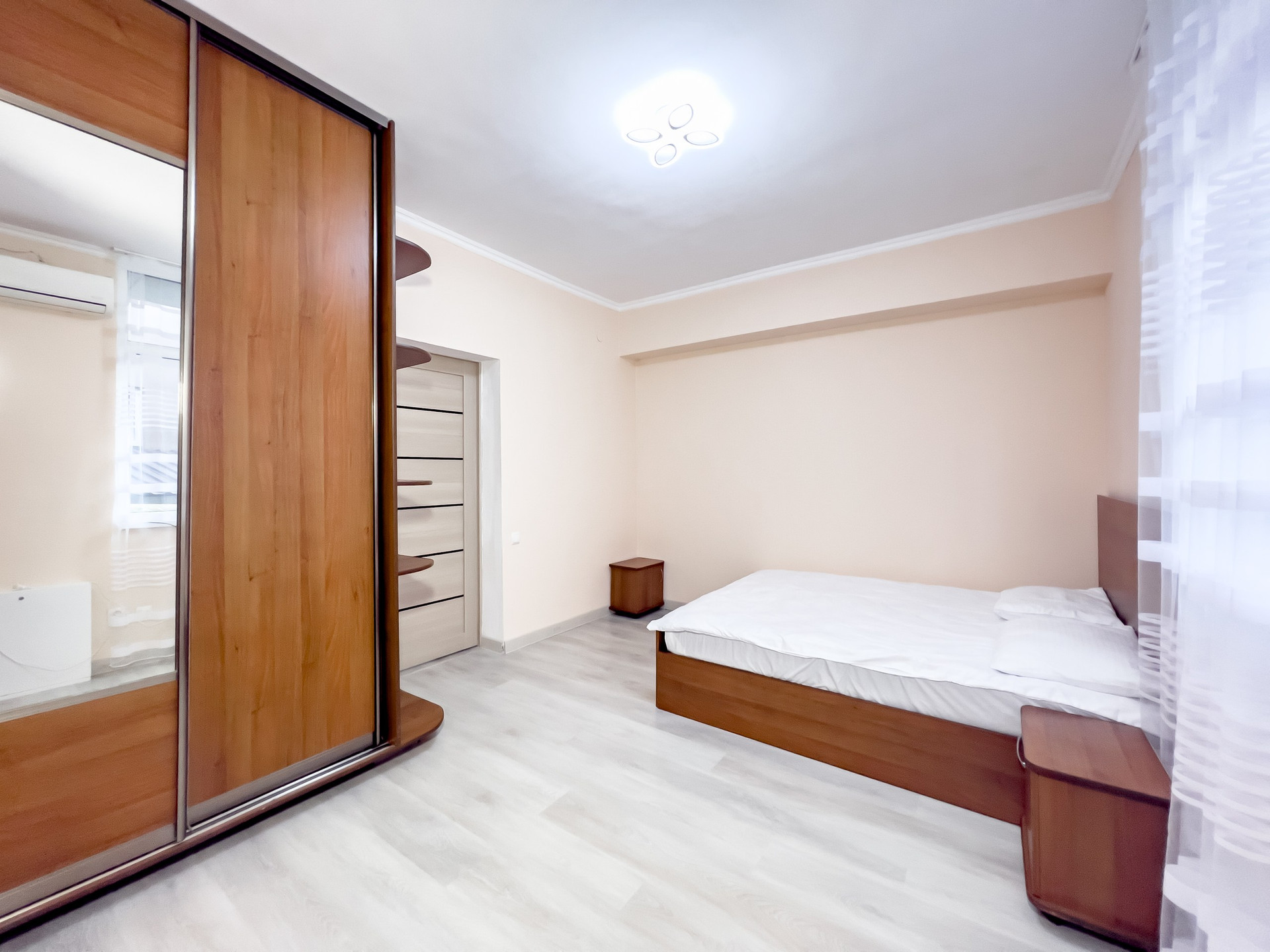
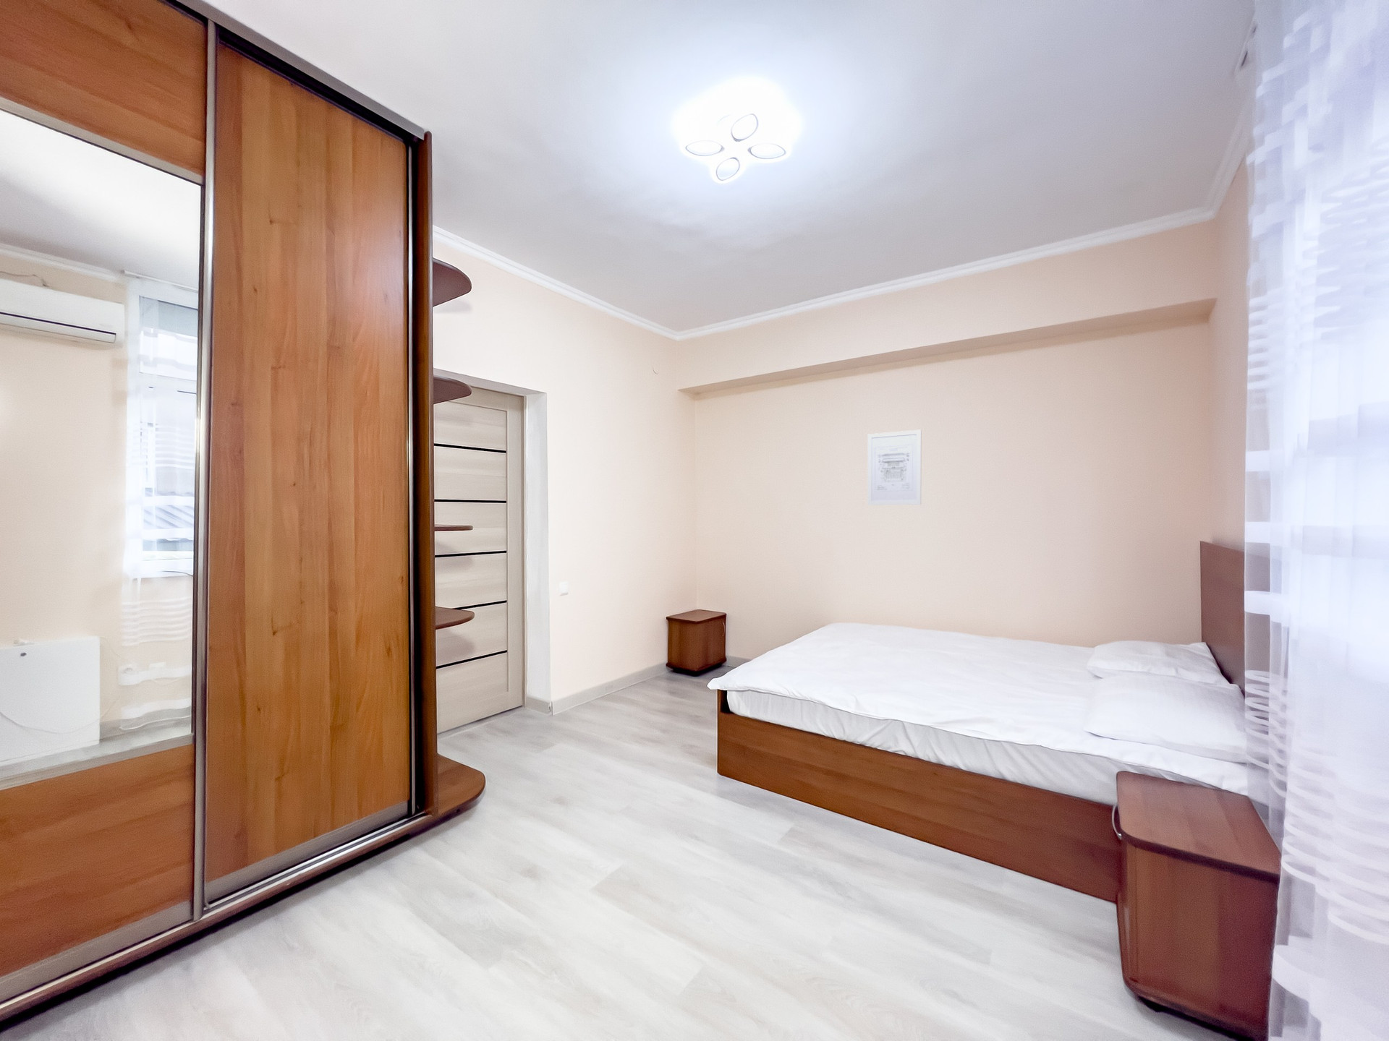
+ wall art [866,429,922,506]
